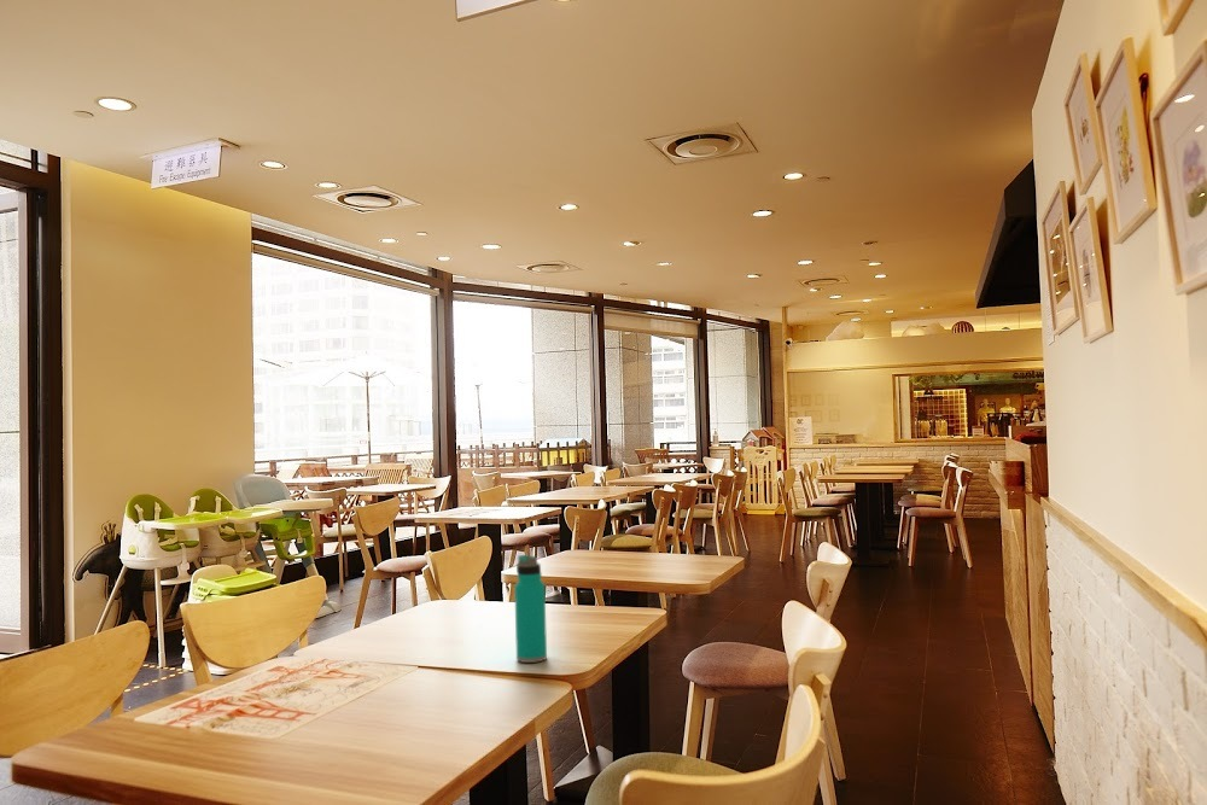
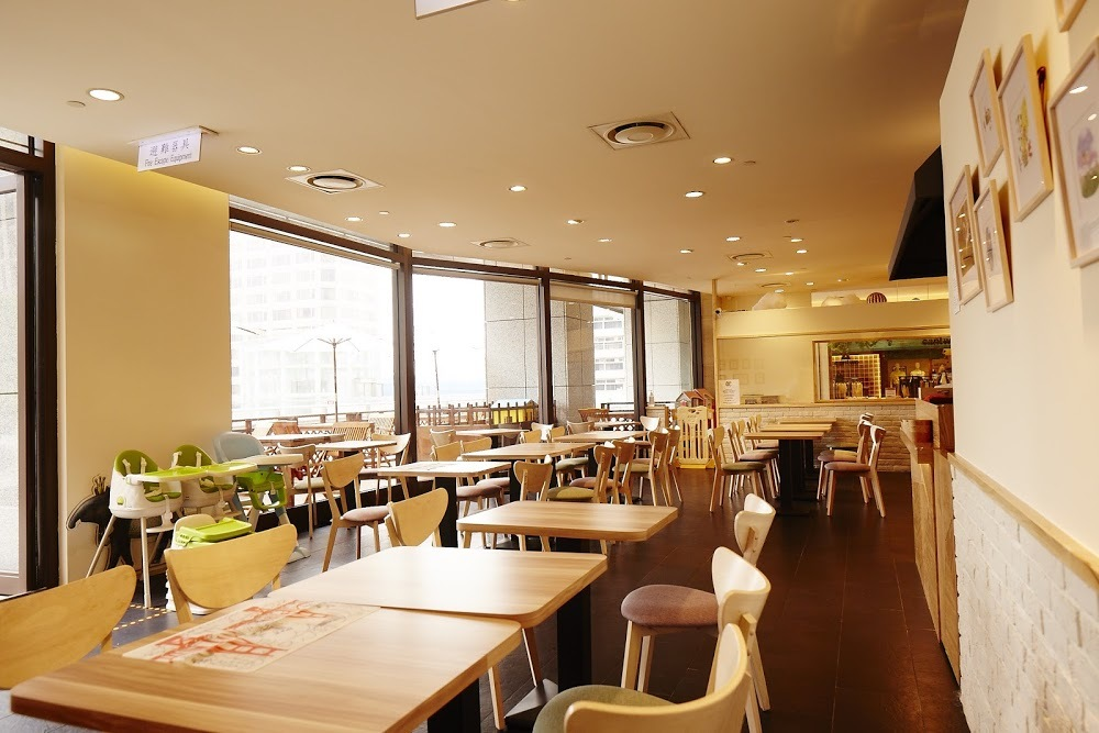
- water bottle [513,554,548,664]
